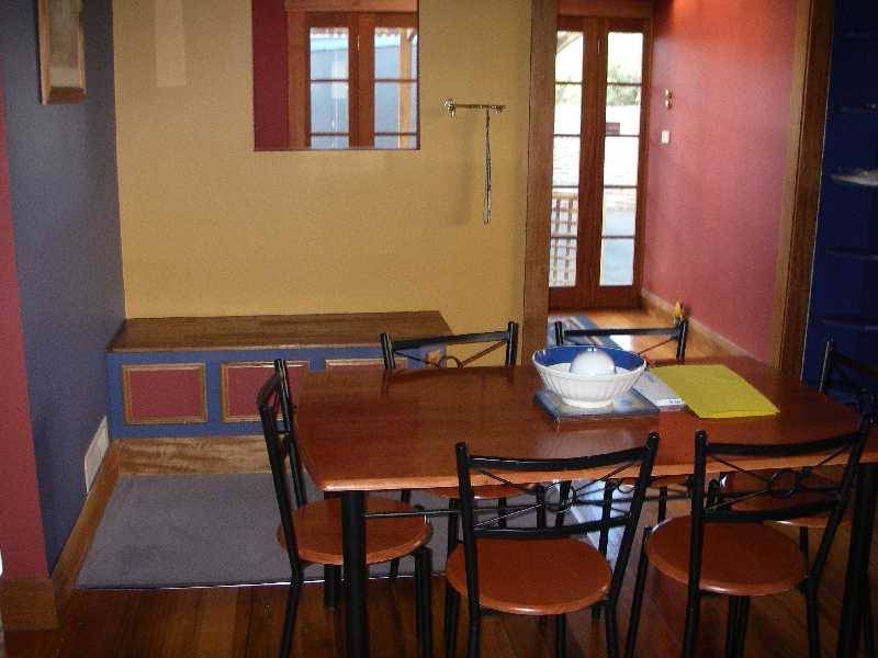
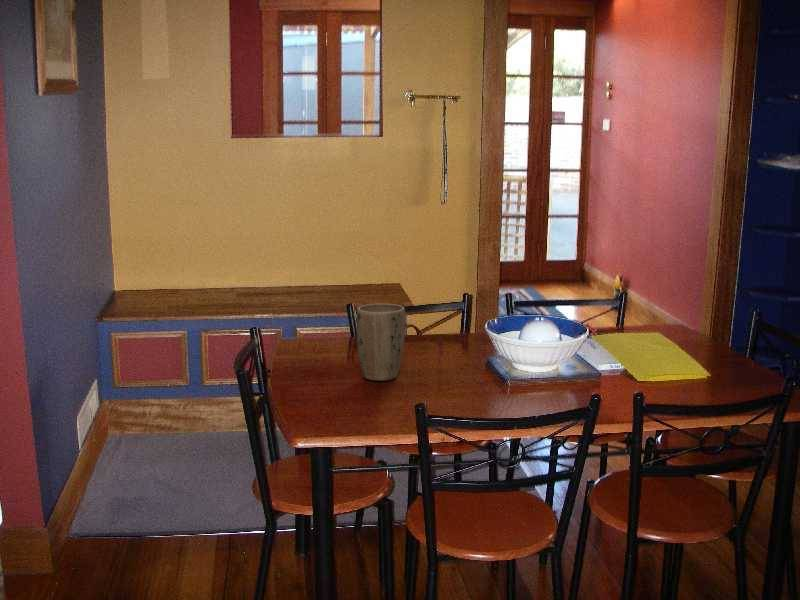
+ plant pot [356,303,406,382]
